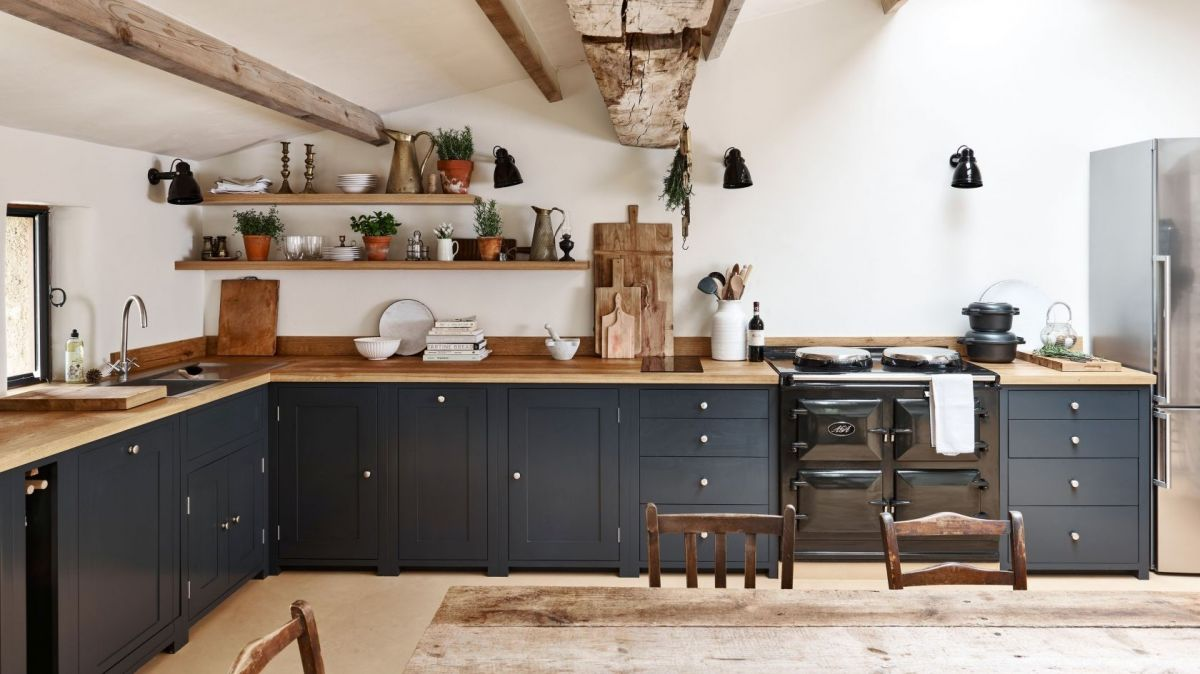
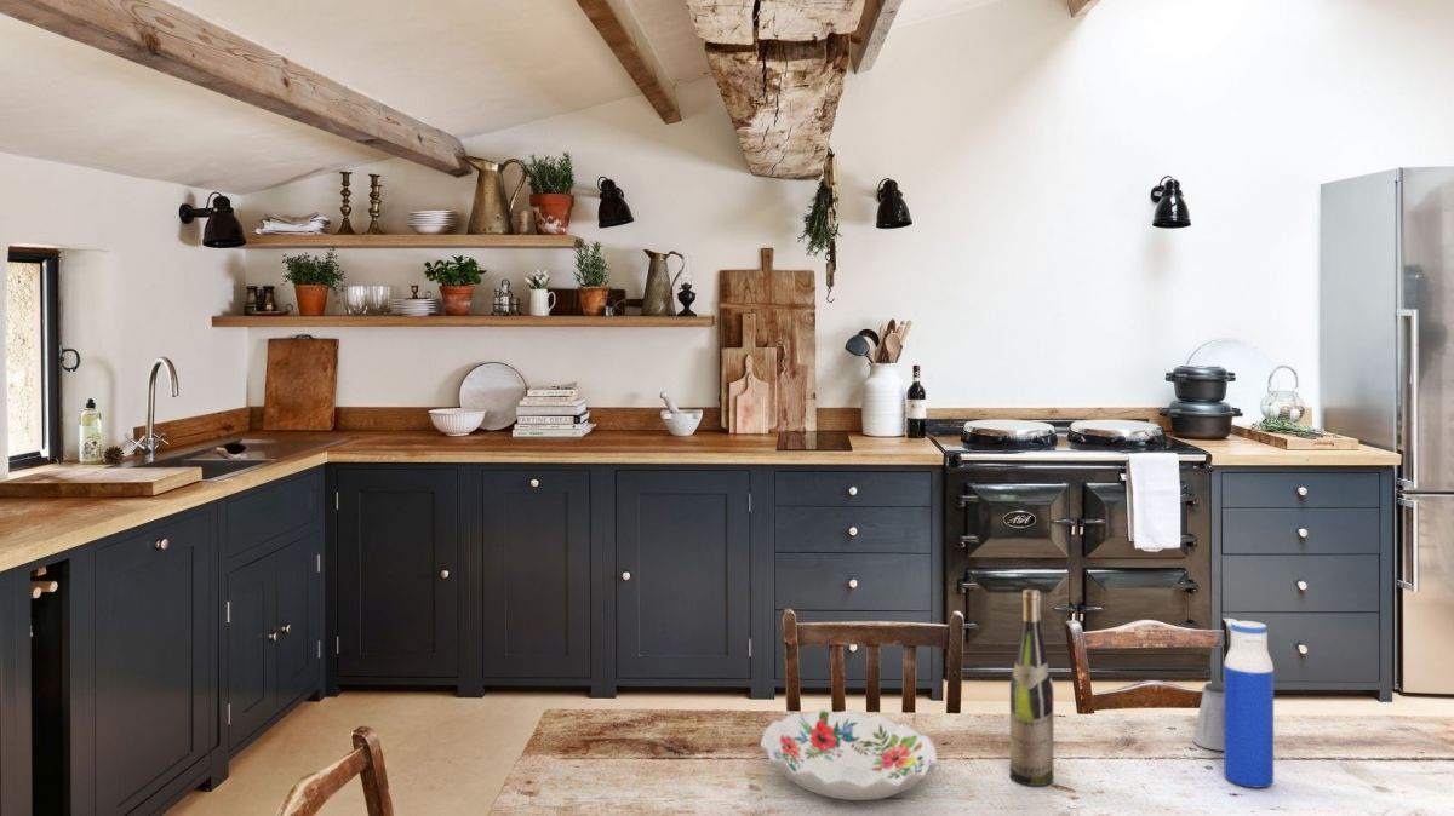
+ saltshaker [1191,682,1224,752]
+ water bottle [1223,620,1275,788]
+ wine bottle [1009,588,1054,787]
+ decorative bowl [760,708,939,801]
